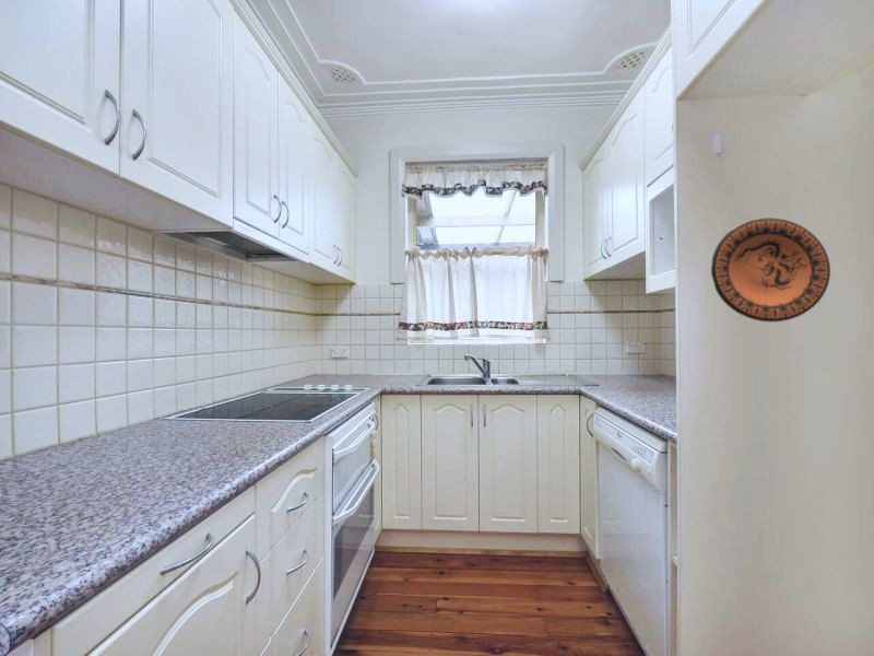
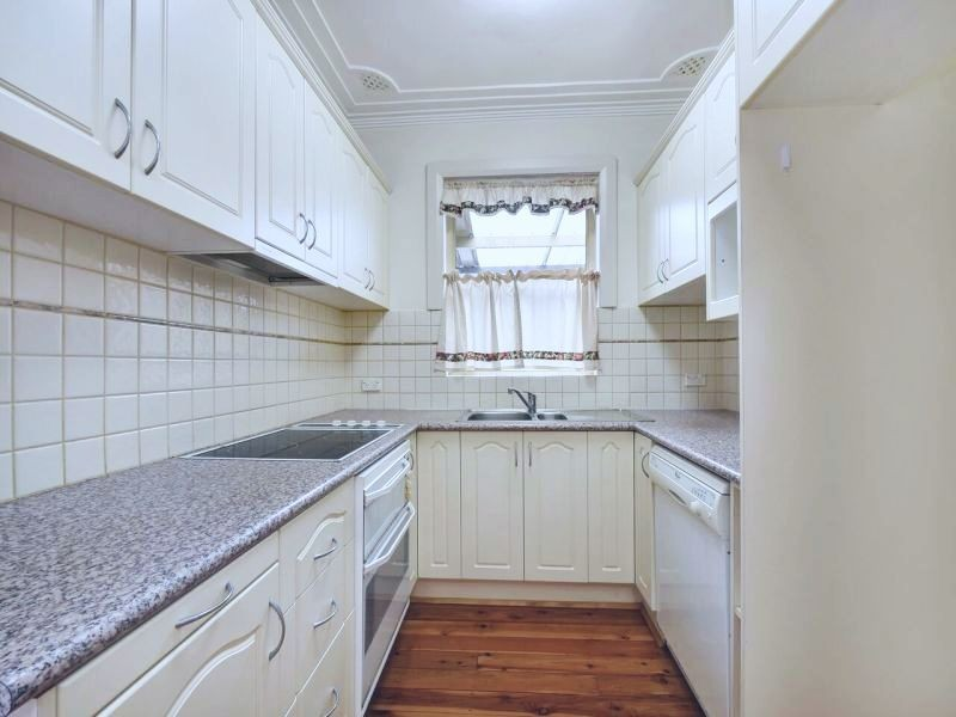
- decorative plate [710,218,831,324]
